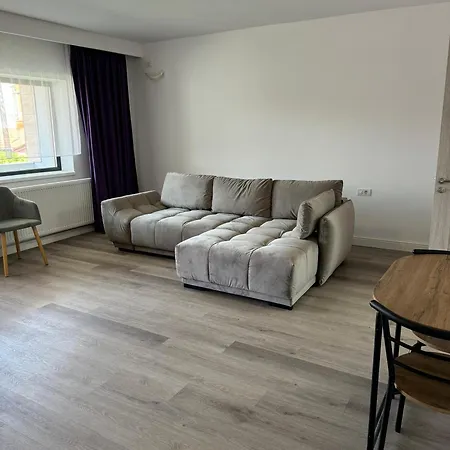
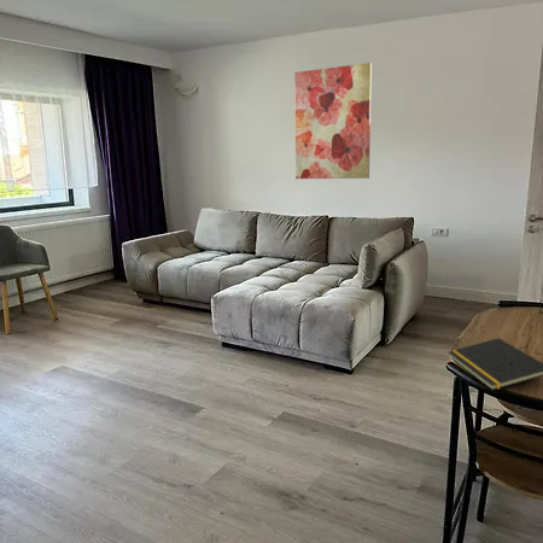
+ wall art [293,62,373,180]
+ notepad [448,337,543,391]
